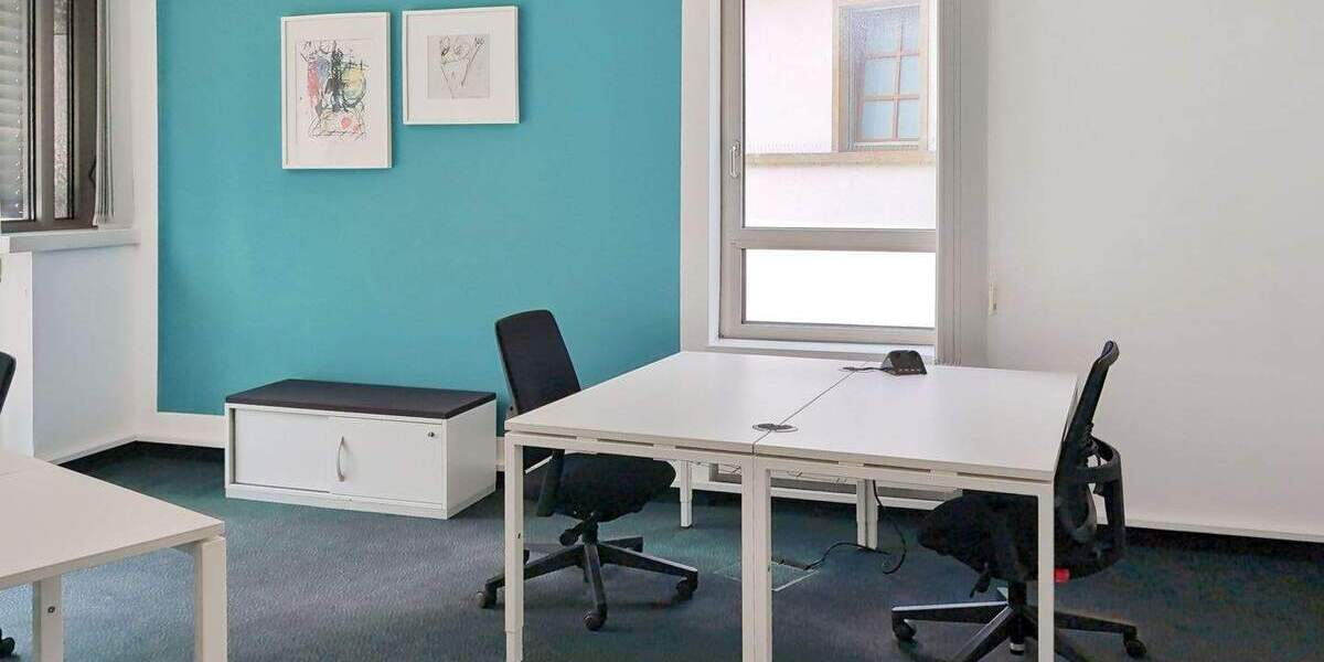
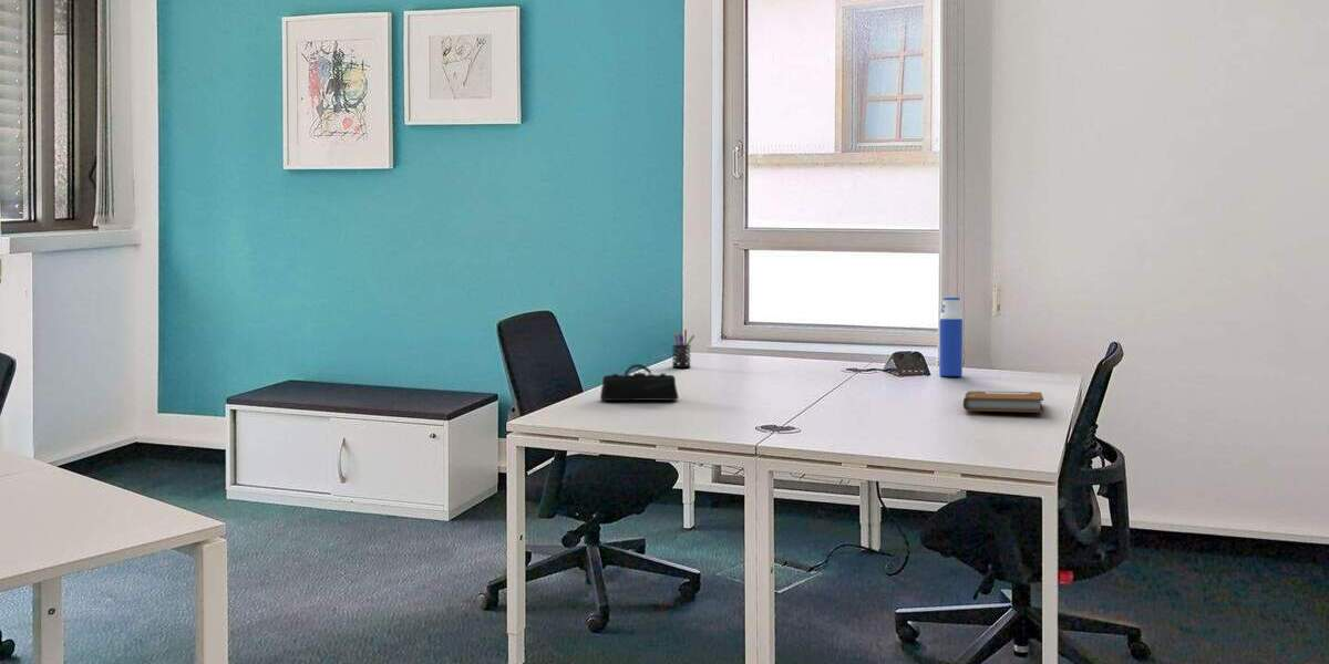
+ pencil case [599,363,680,402]
+ pen holder [671,329,696,369]
+ notebook [962,390,1044,414]
+ water bottle [938,295,964,377]
